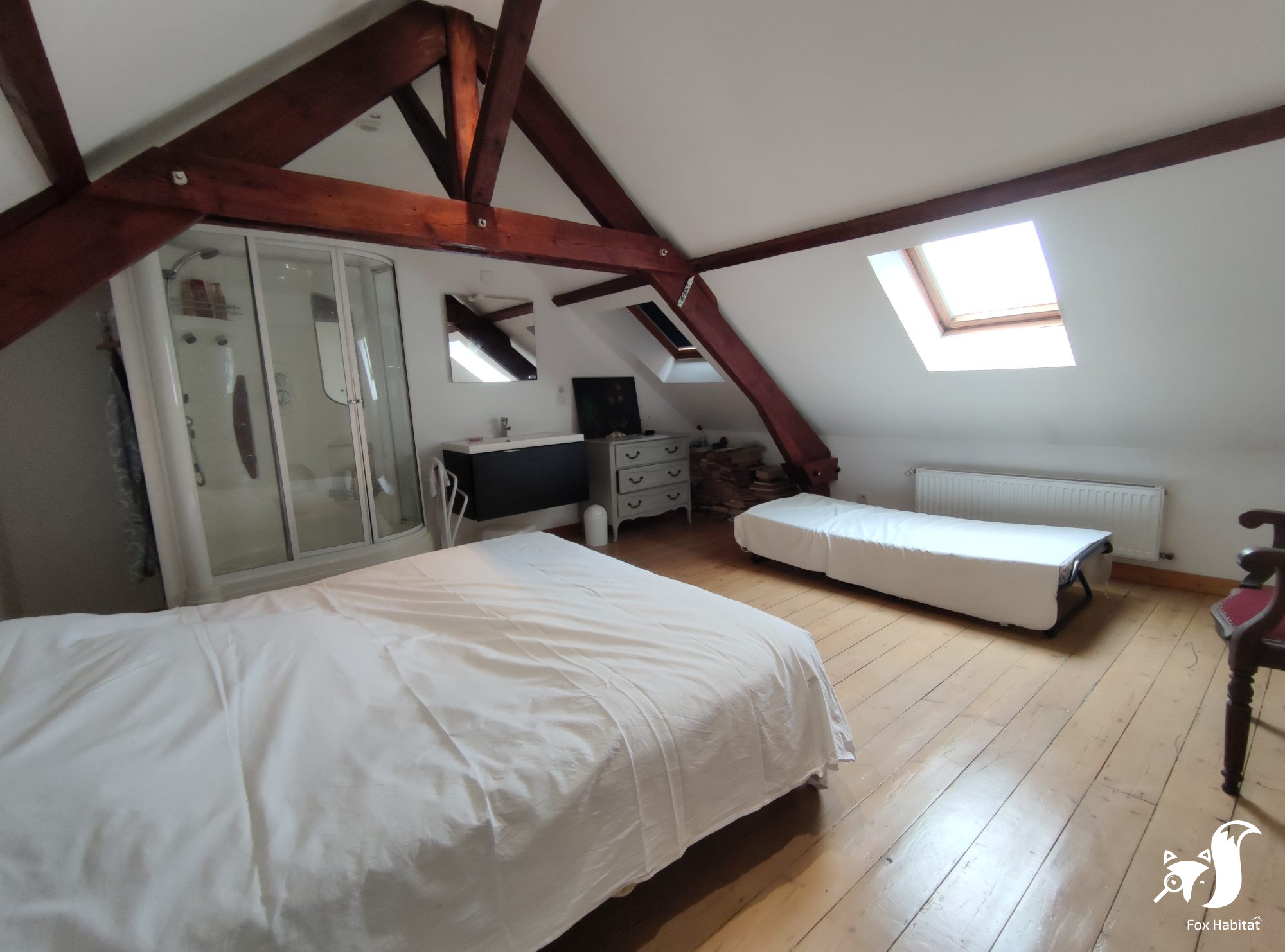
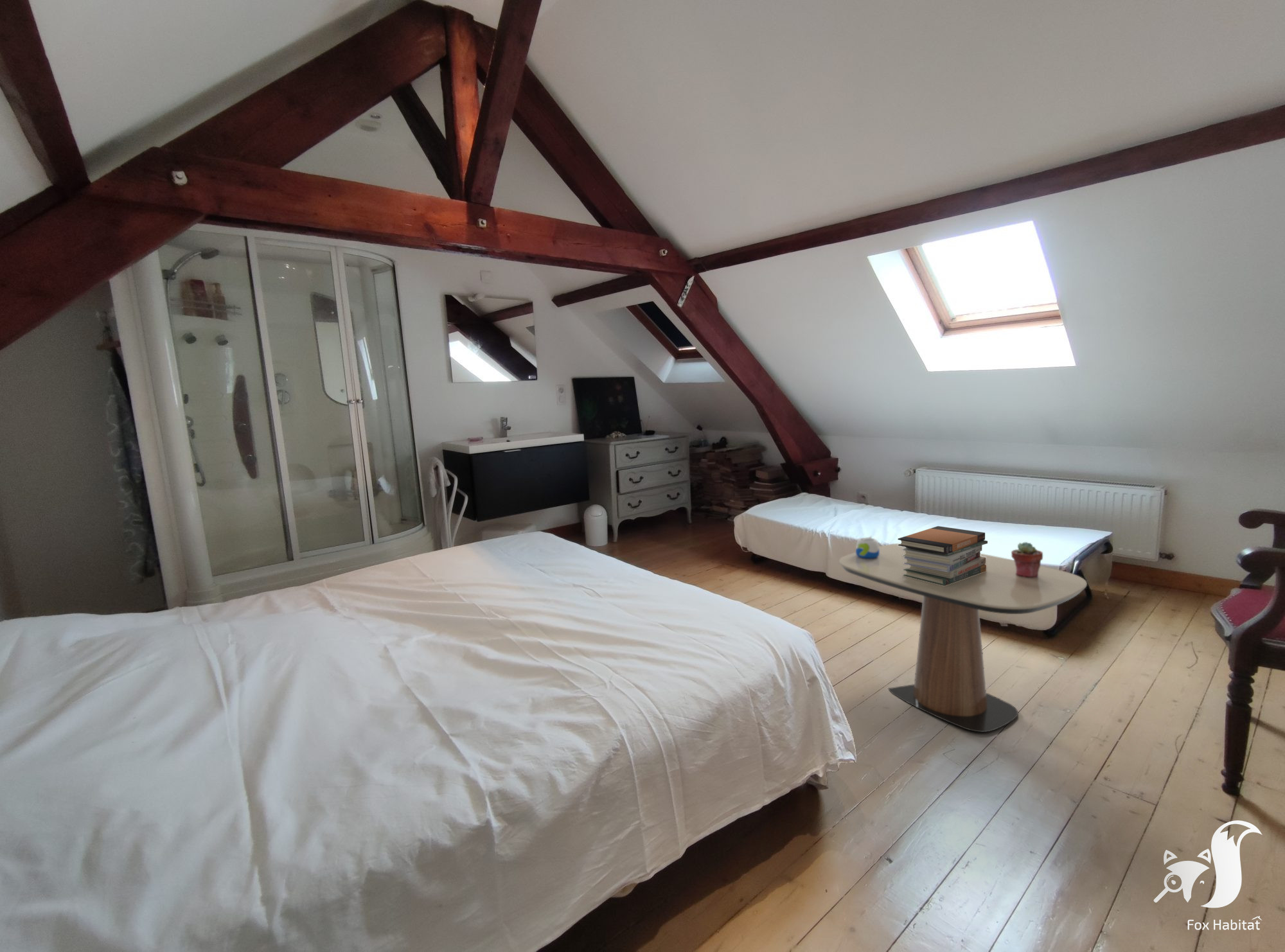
+ potted succulent [1011,542,1043,577]
+ side table [838,543,1087,733]
+ book stack [897,525,988,586]
+ mug [855,535,880,559]
